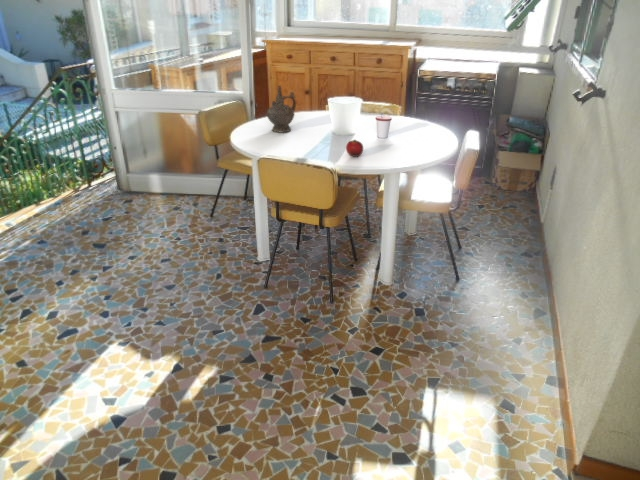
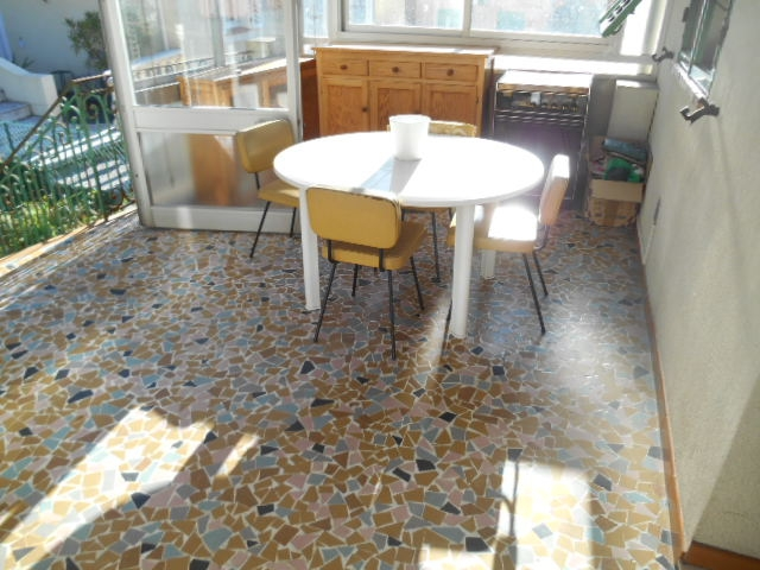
- cup [375,114,393,139]
- fruit [345,139,364,158]
- ceremonial vessel [266,85,297,134]
